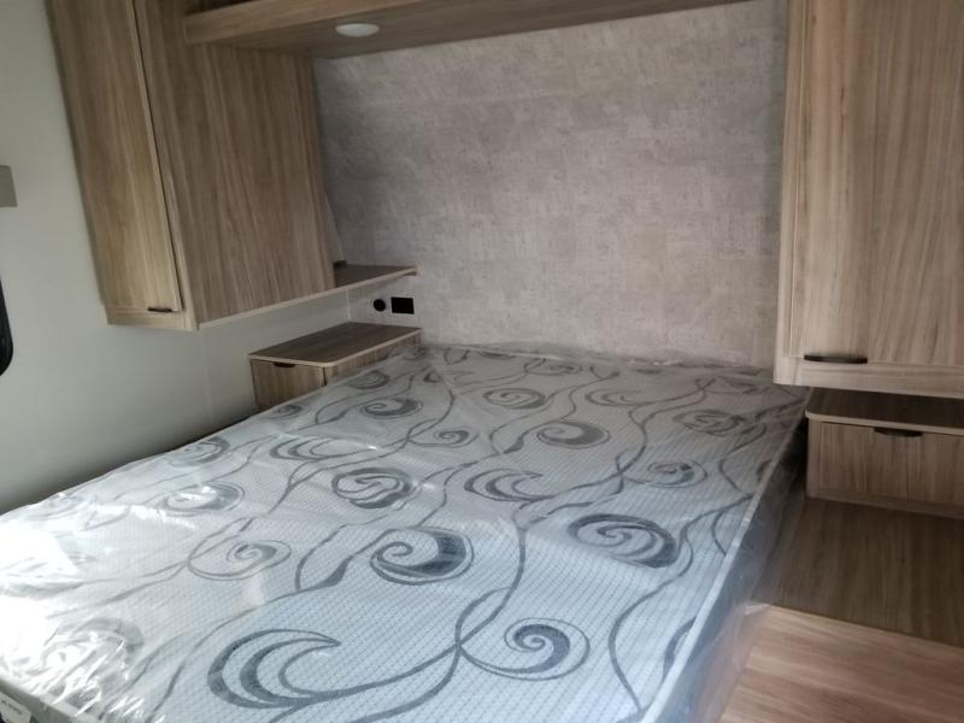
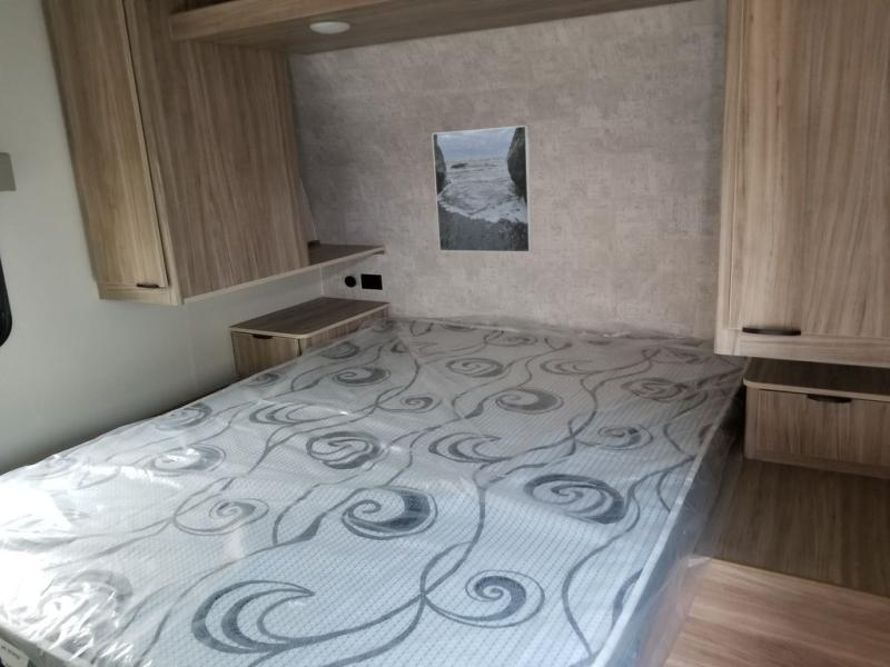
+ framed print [431,125,534,253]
